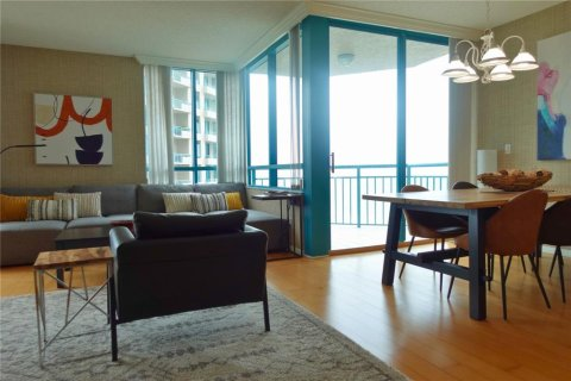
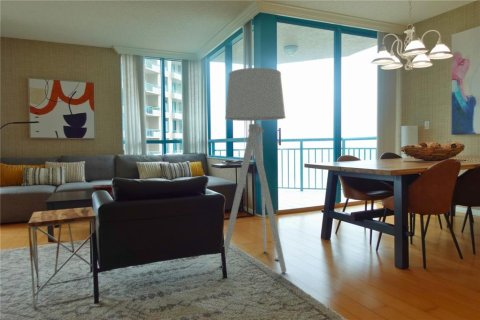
+ floor lamp [219,67,287,274]
